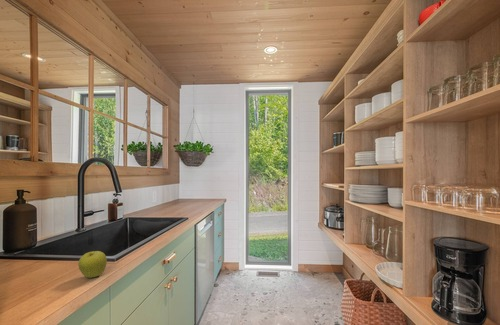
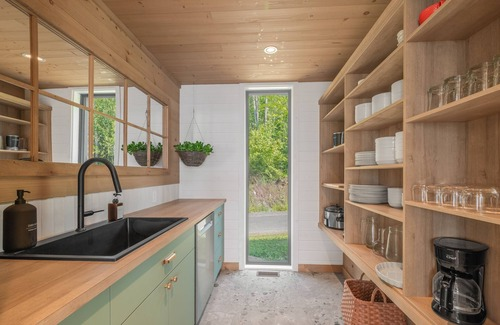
- fruit [77,250,108,279]
